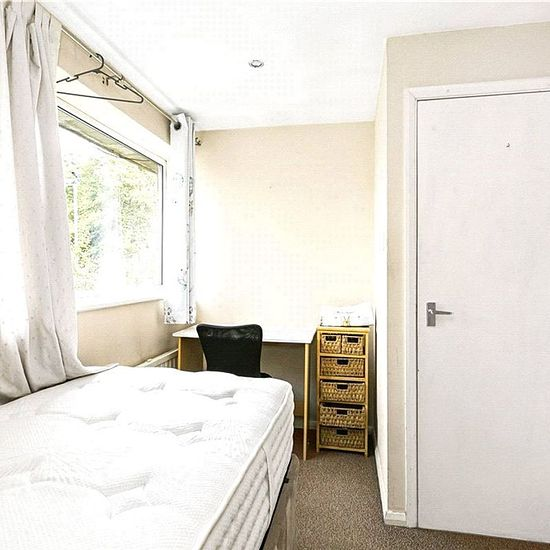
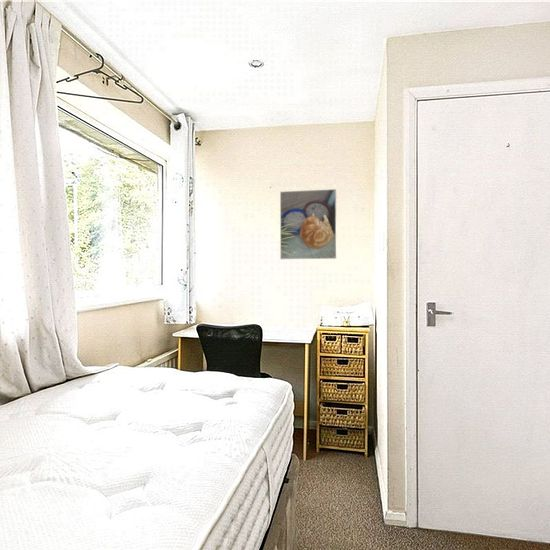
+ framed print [279,188,337,260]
